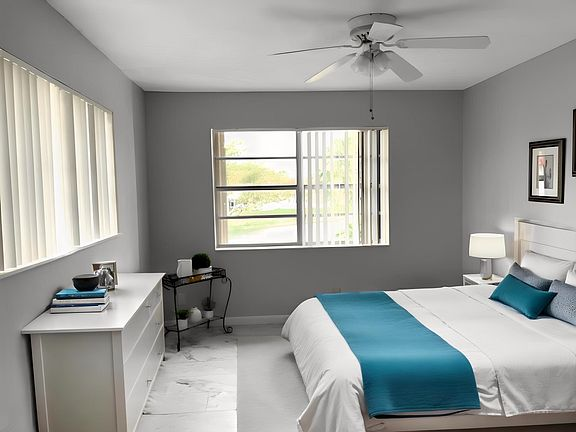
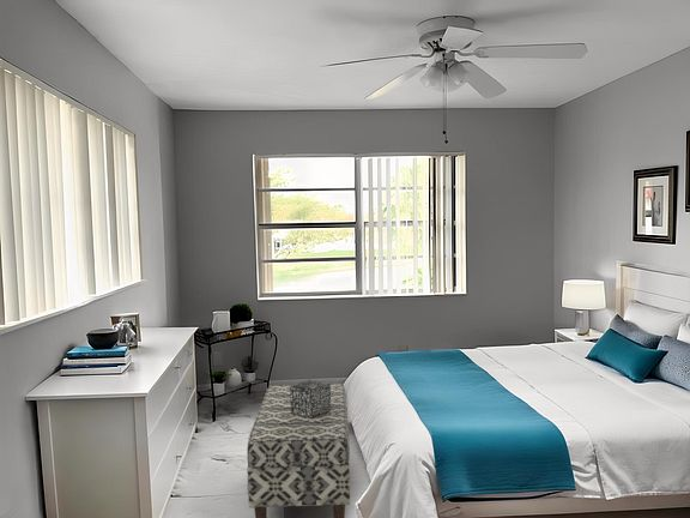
+ bench [246,383,351,518]
+ decorative box [290,379,331,418]
